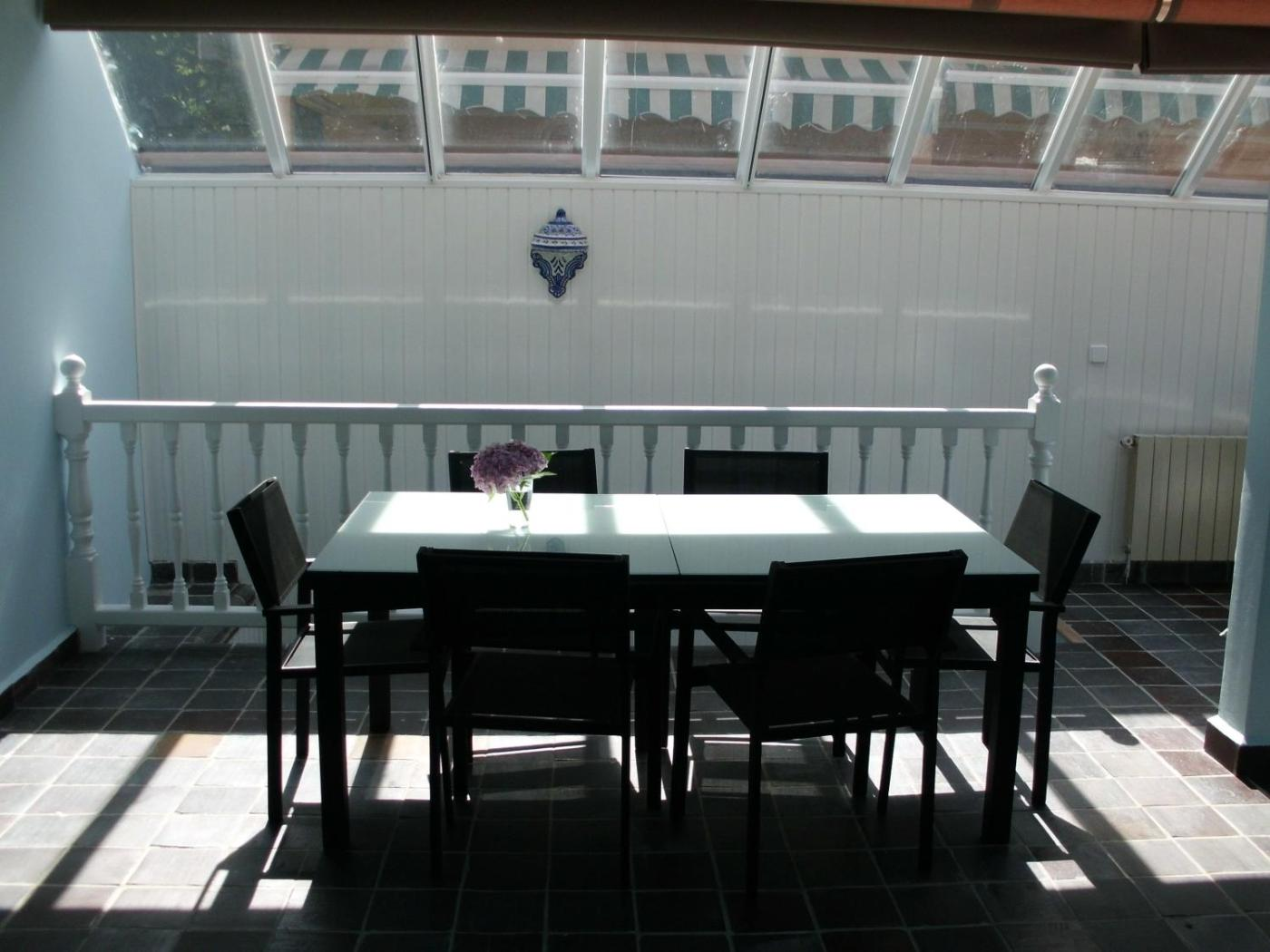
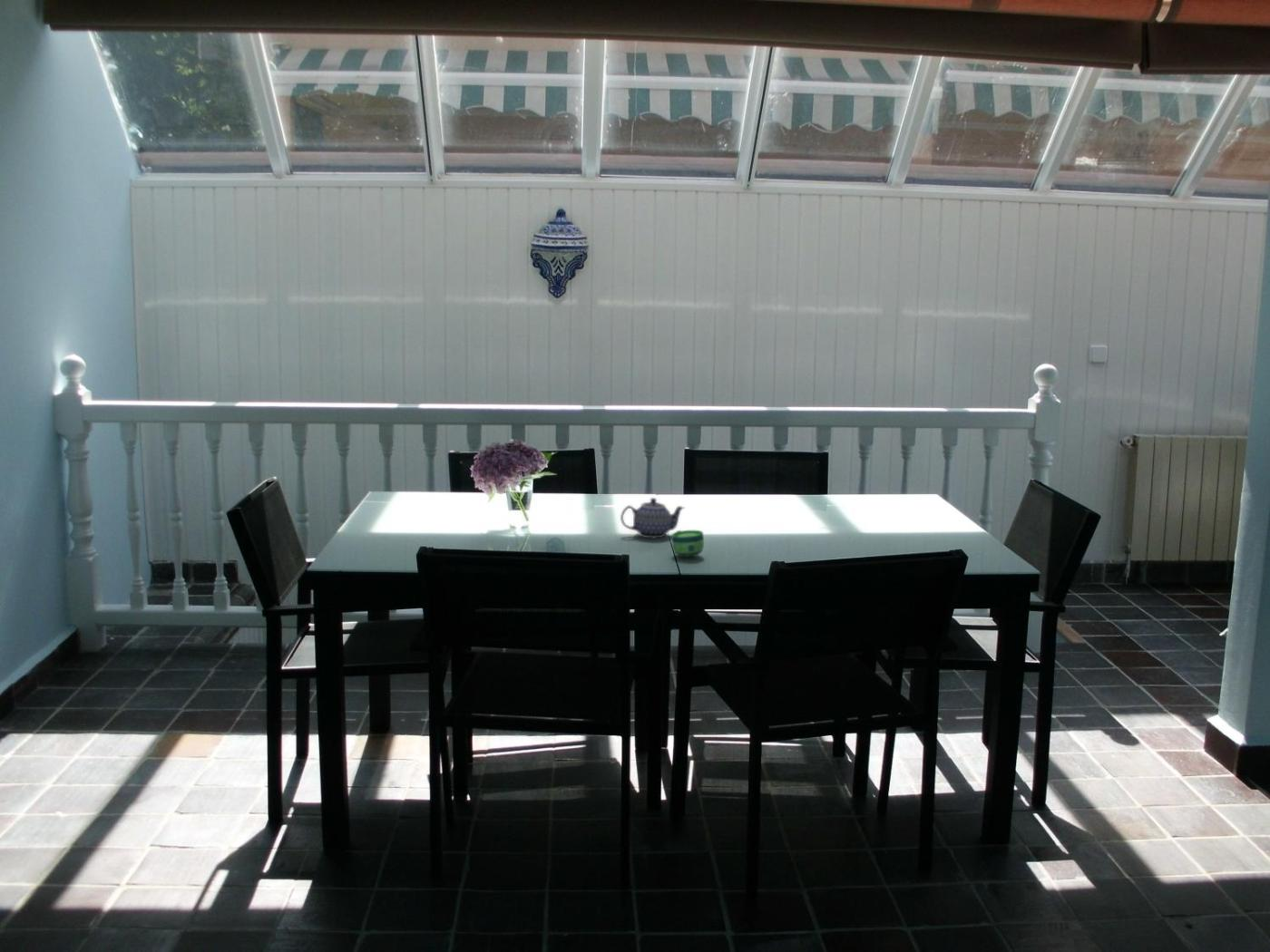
+ teapot [620,497,685,539]
+ cup [670,529,705,558]
